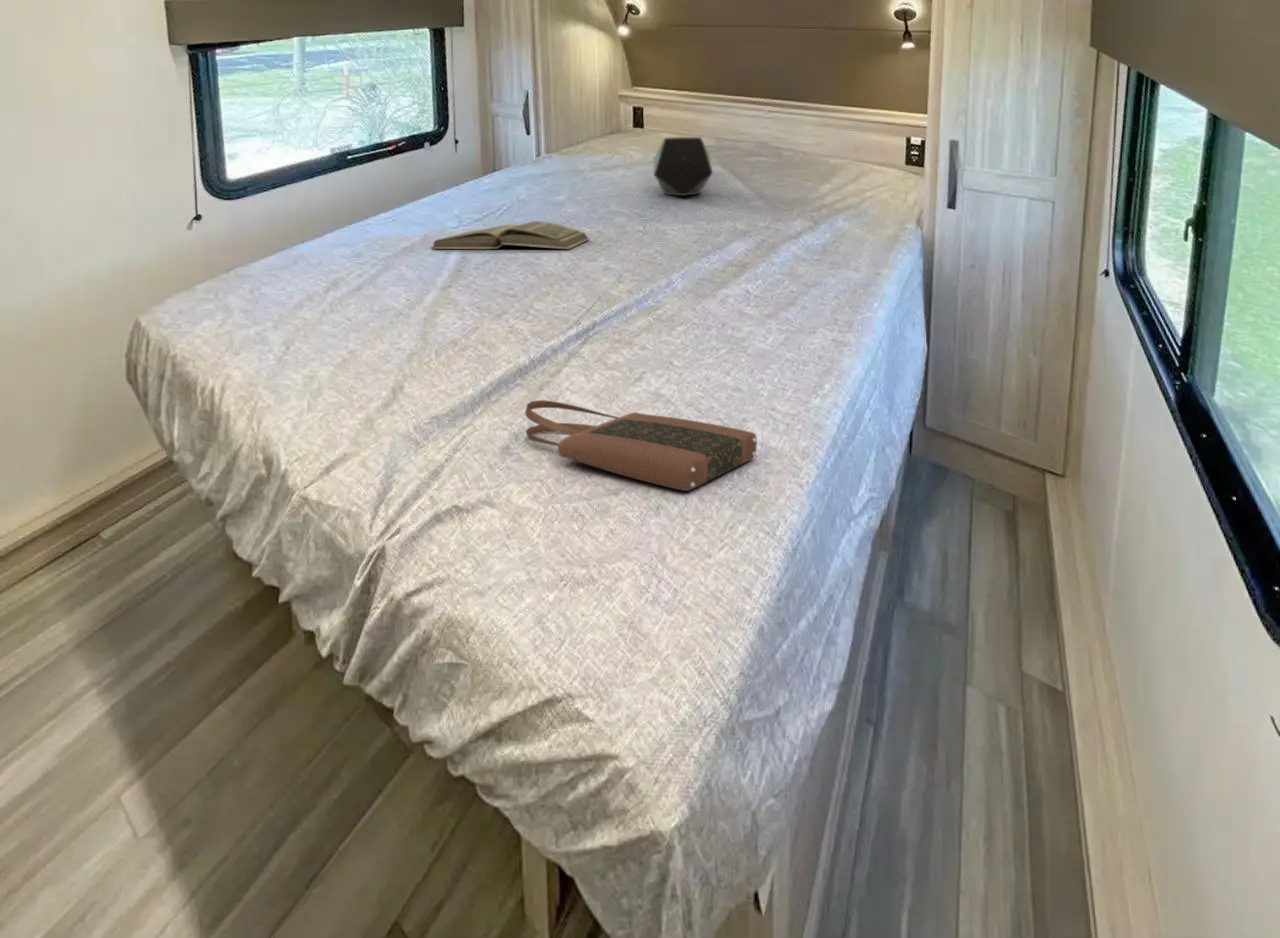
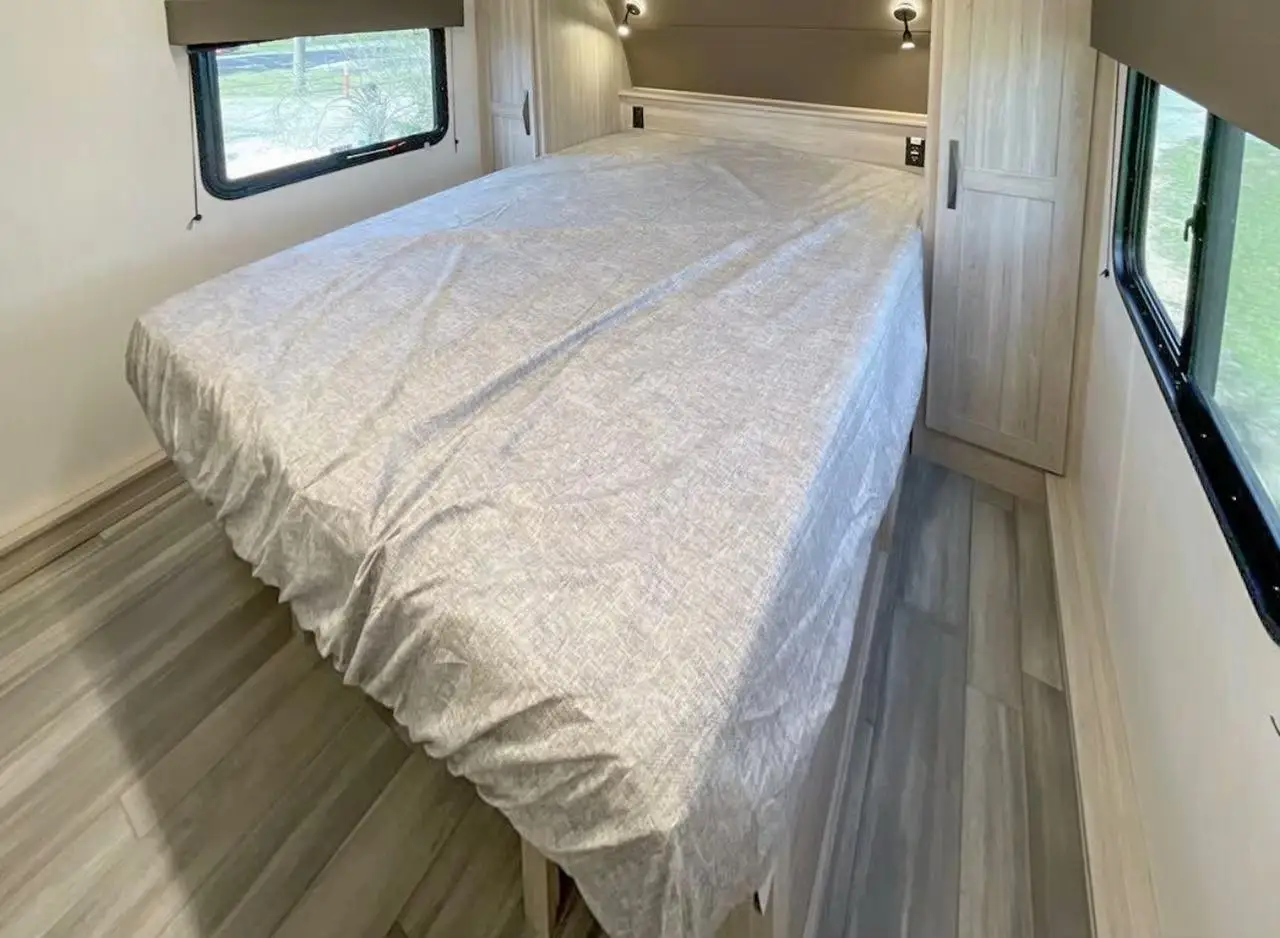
- book [430,220,591,250]
- tote bag [524,399,758,492]
- decorative tray [652,136,714,197]
